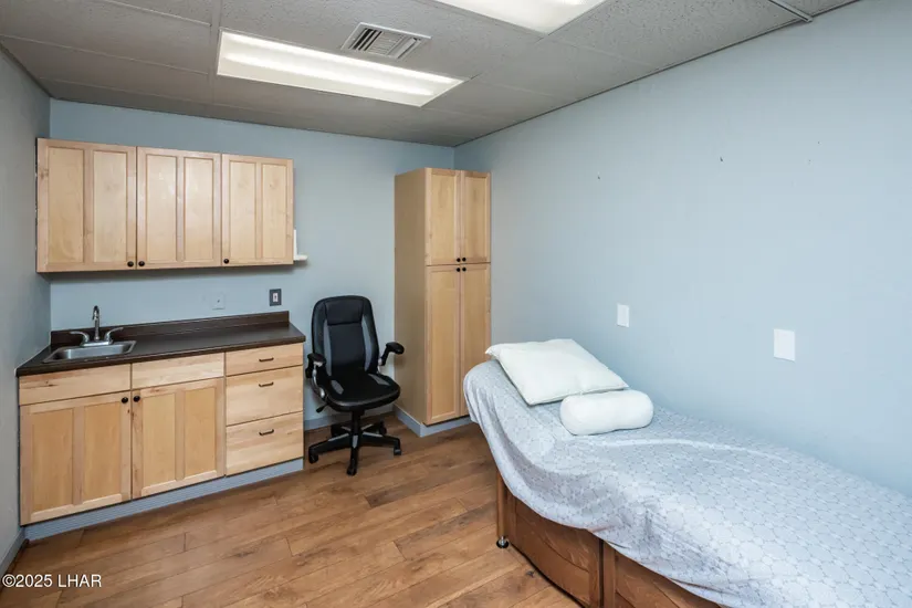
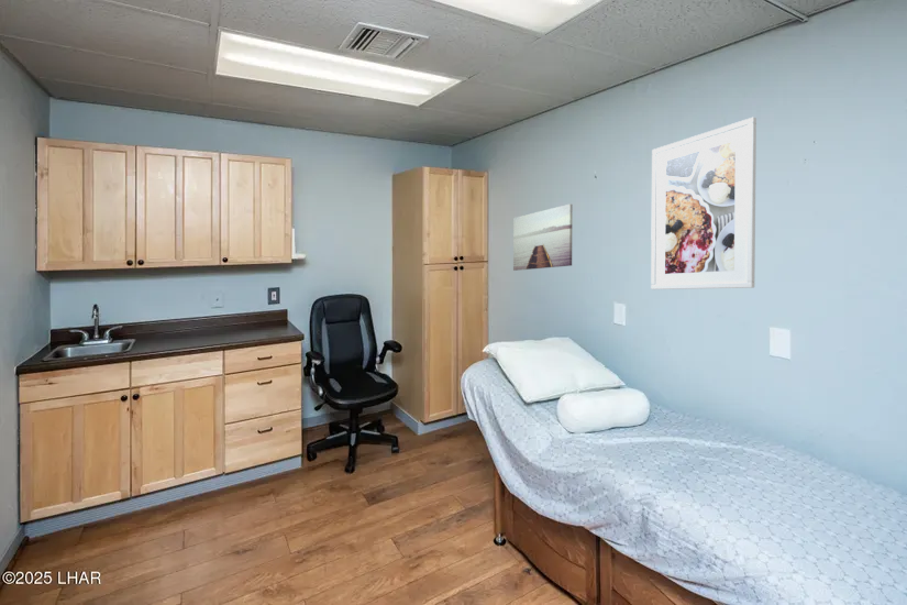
+ wall art [512,202,574,272]
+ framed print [650,117,757,290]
